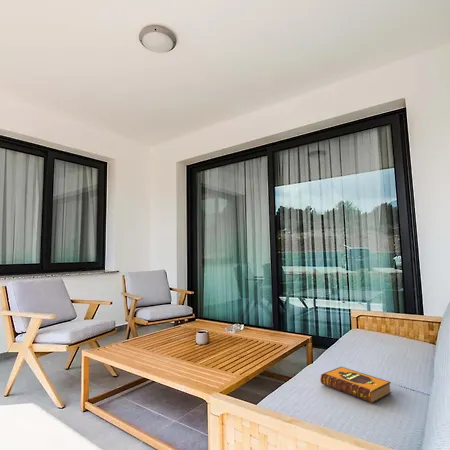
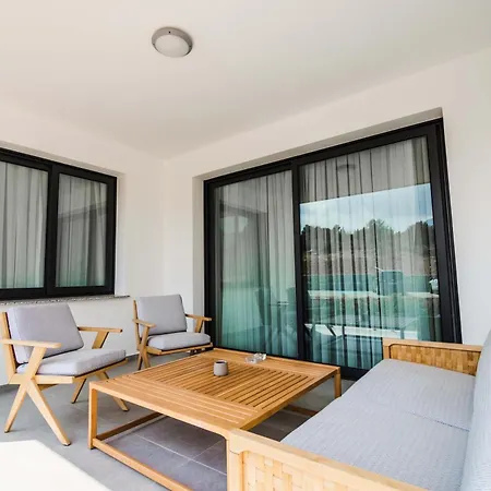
- hardback book [319,366,392,404]
